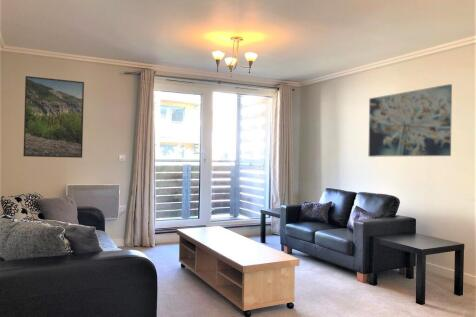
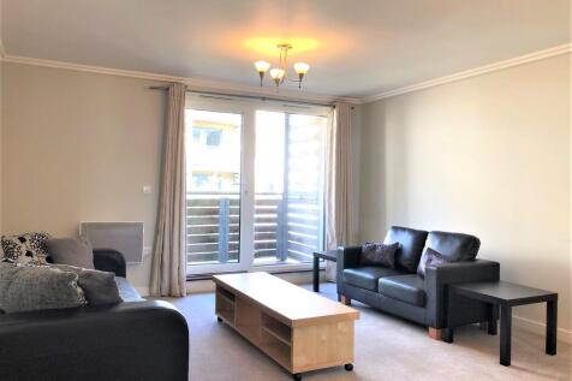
- wall art [368,83,453,158]
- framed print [22,75,85,159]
